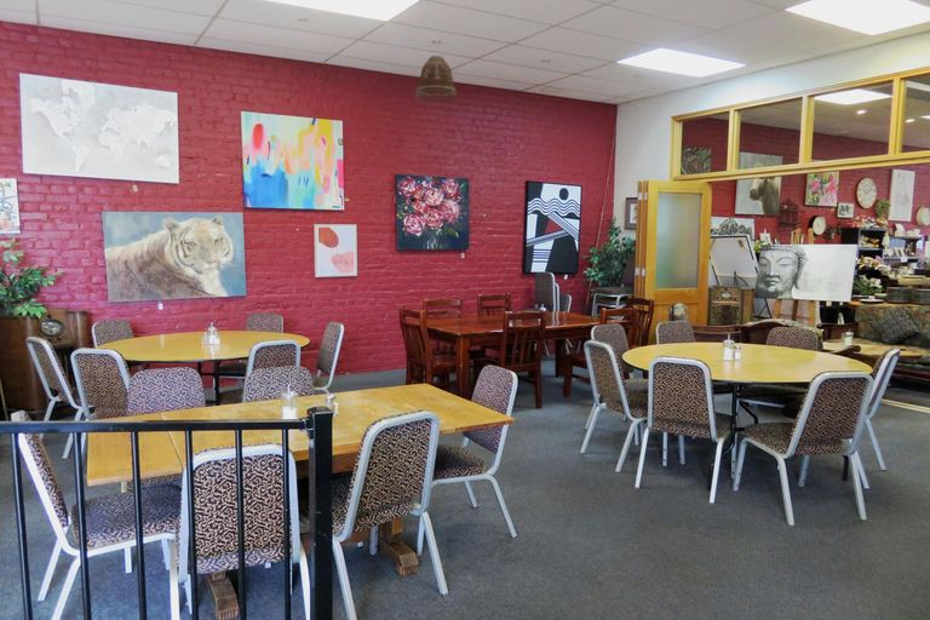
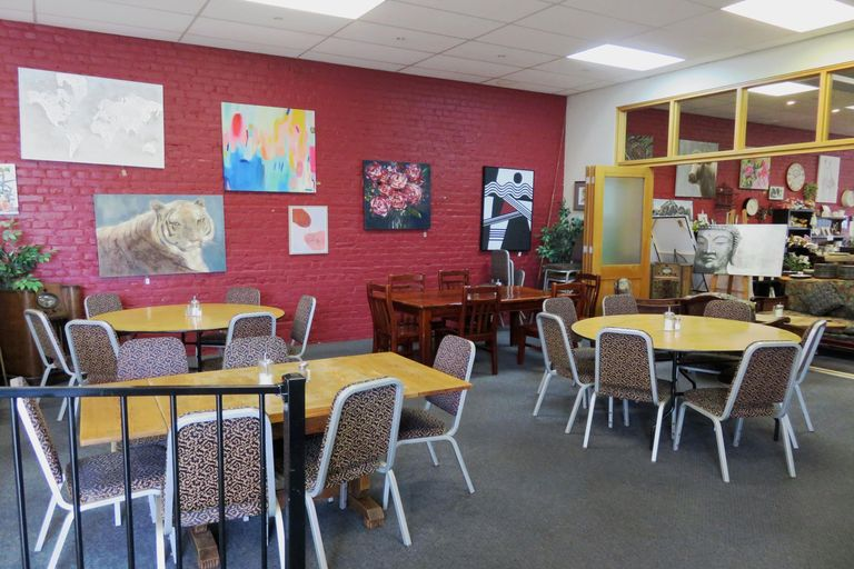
- lamp shade [414,54,459,103]
